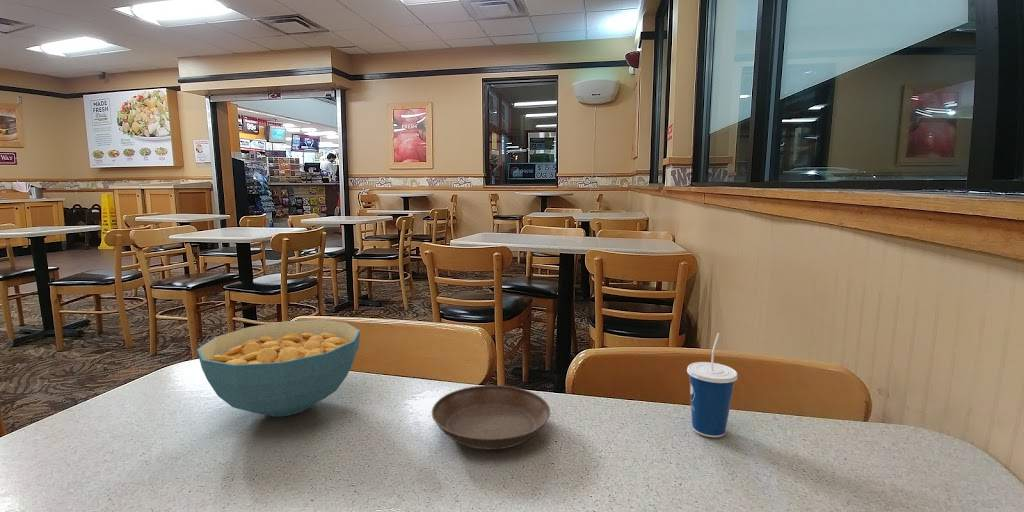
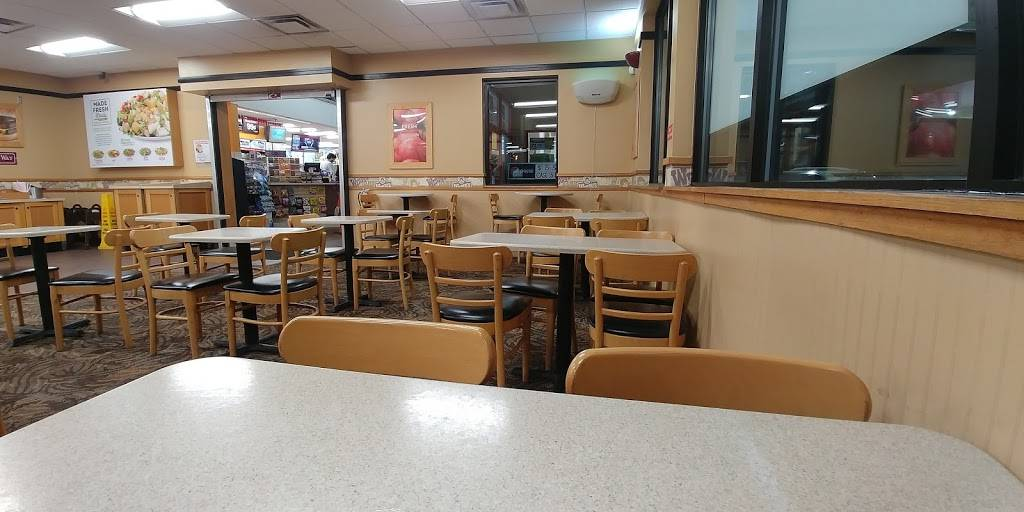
- saucer [431,384,551,450]
- cereal bowl [196,319,361,418]
- cup [686,332,739,438]
